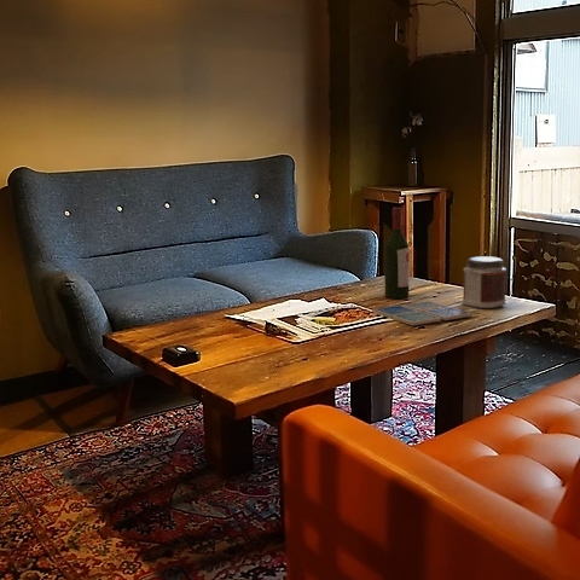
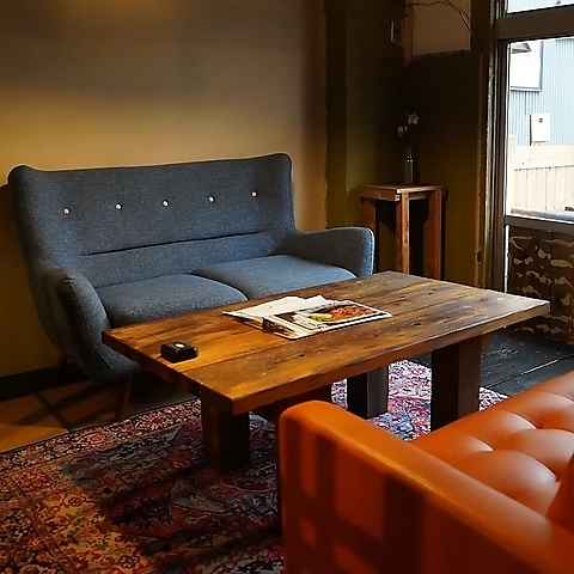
- wine bottle [383,207,410,300]
- jar [462,255,507,309]
- drink coaster [371,300,474,326]
